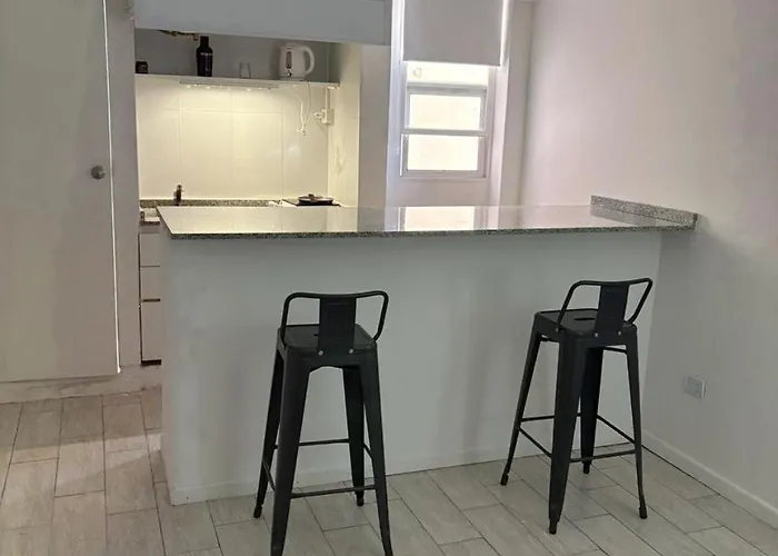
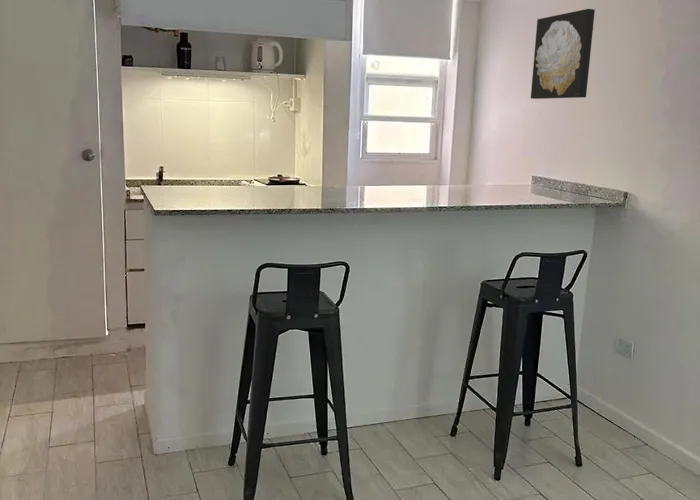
+ wall art [530,8,596,100]
